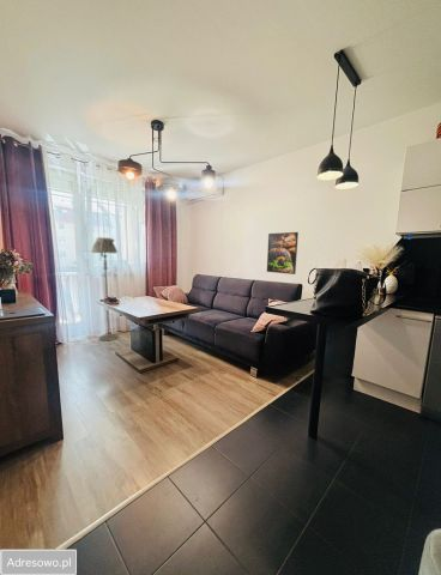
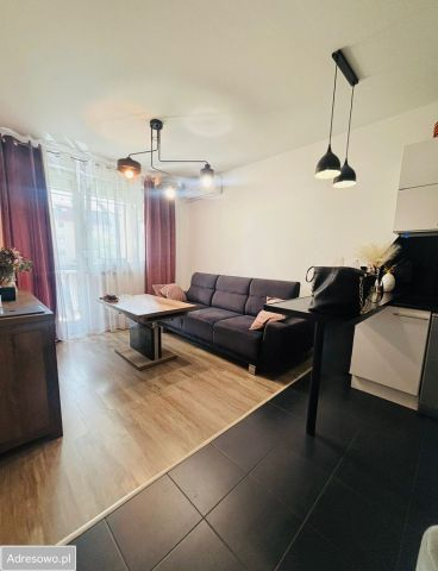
- floor lamp [90,236,120,343]
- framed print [266,231,300,276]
